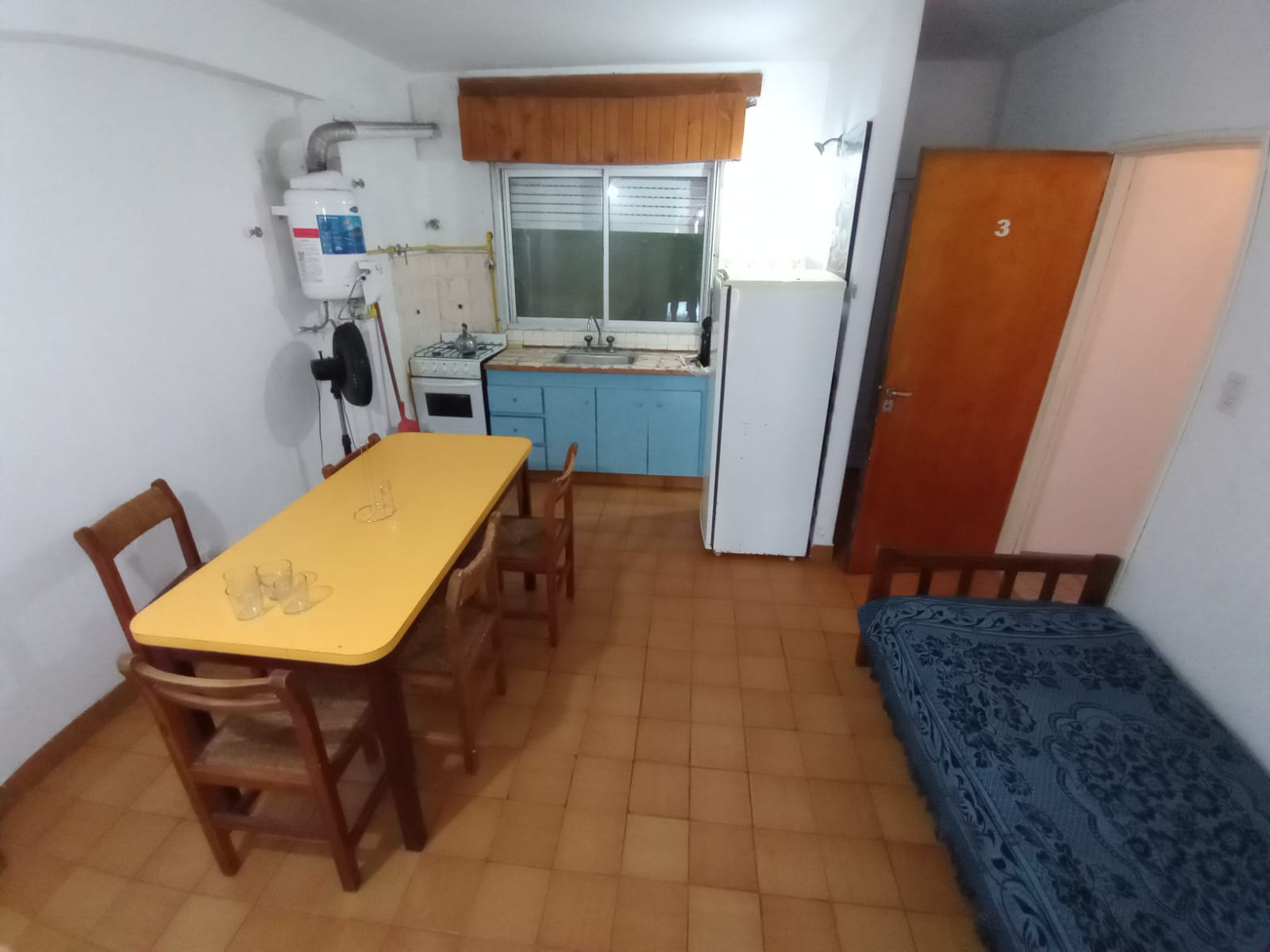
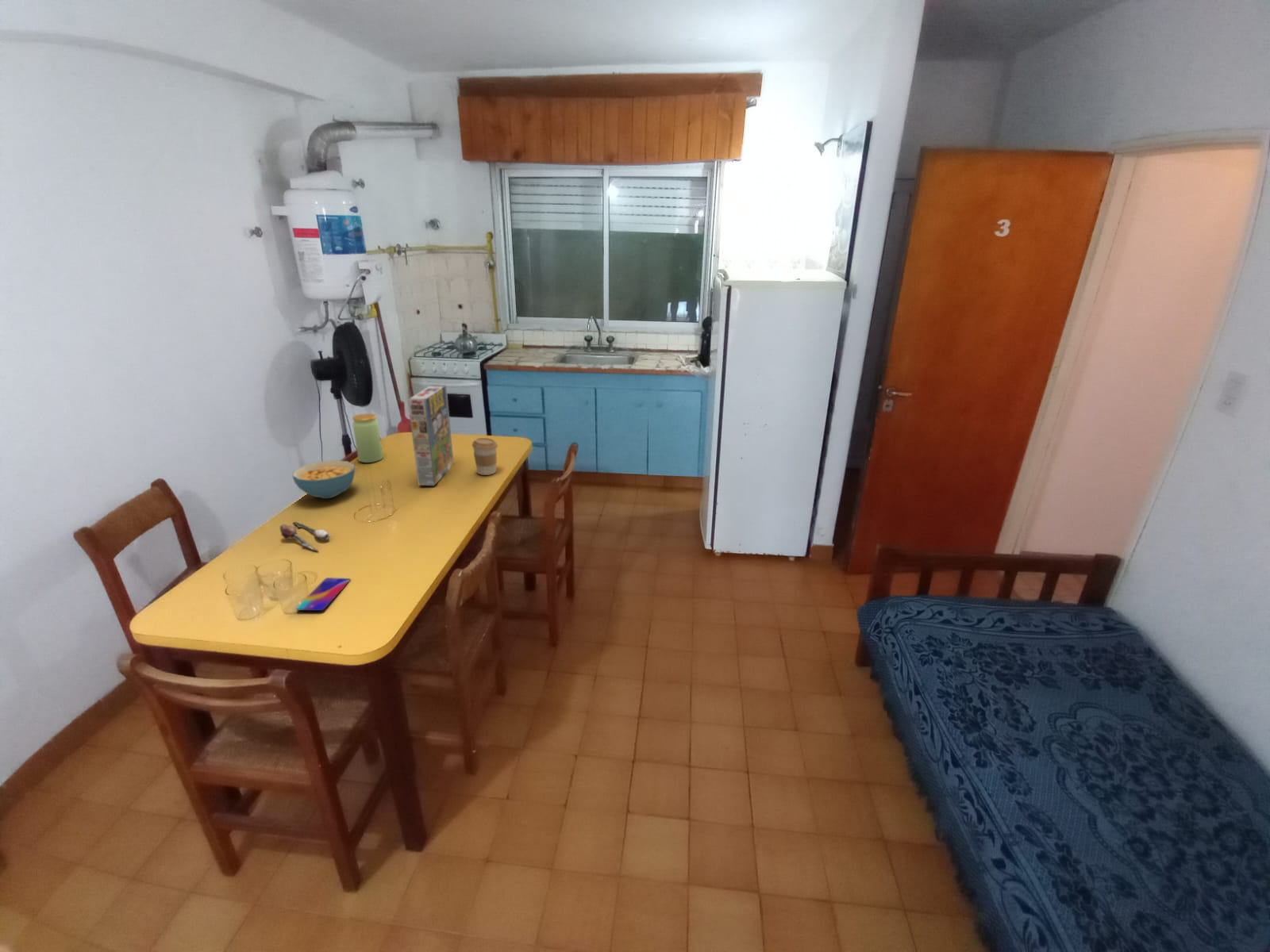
+ spoon [279,520,330,552]
+ jar [352,413,384,463]
+ cereal box [407,384,455,486]
+ cereal bowl [291,459,356,499]
+ coffee cup [471,437,498,476]
+ smartphone [295,577,352,612]
